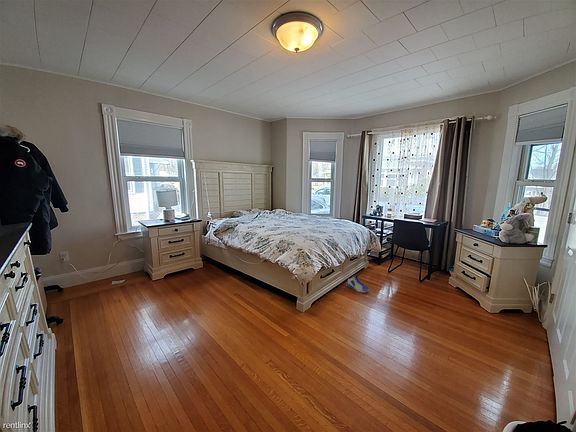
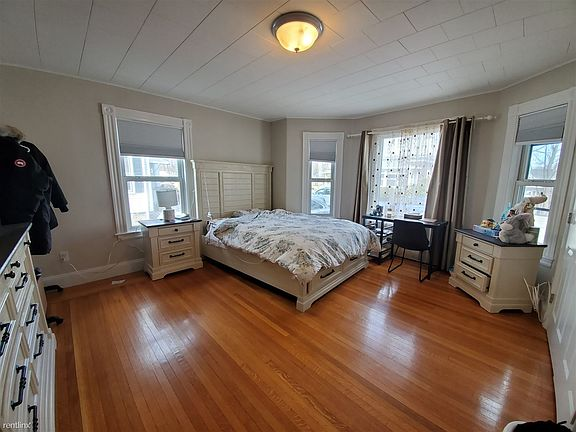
- sneaker [345,274,370,294]
